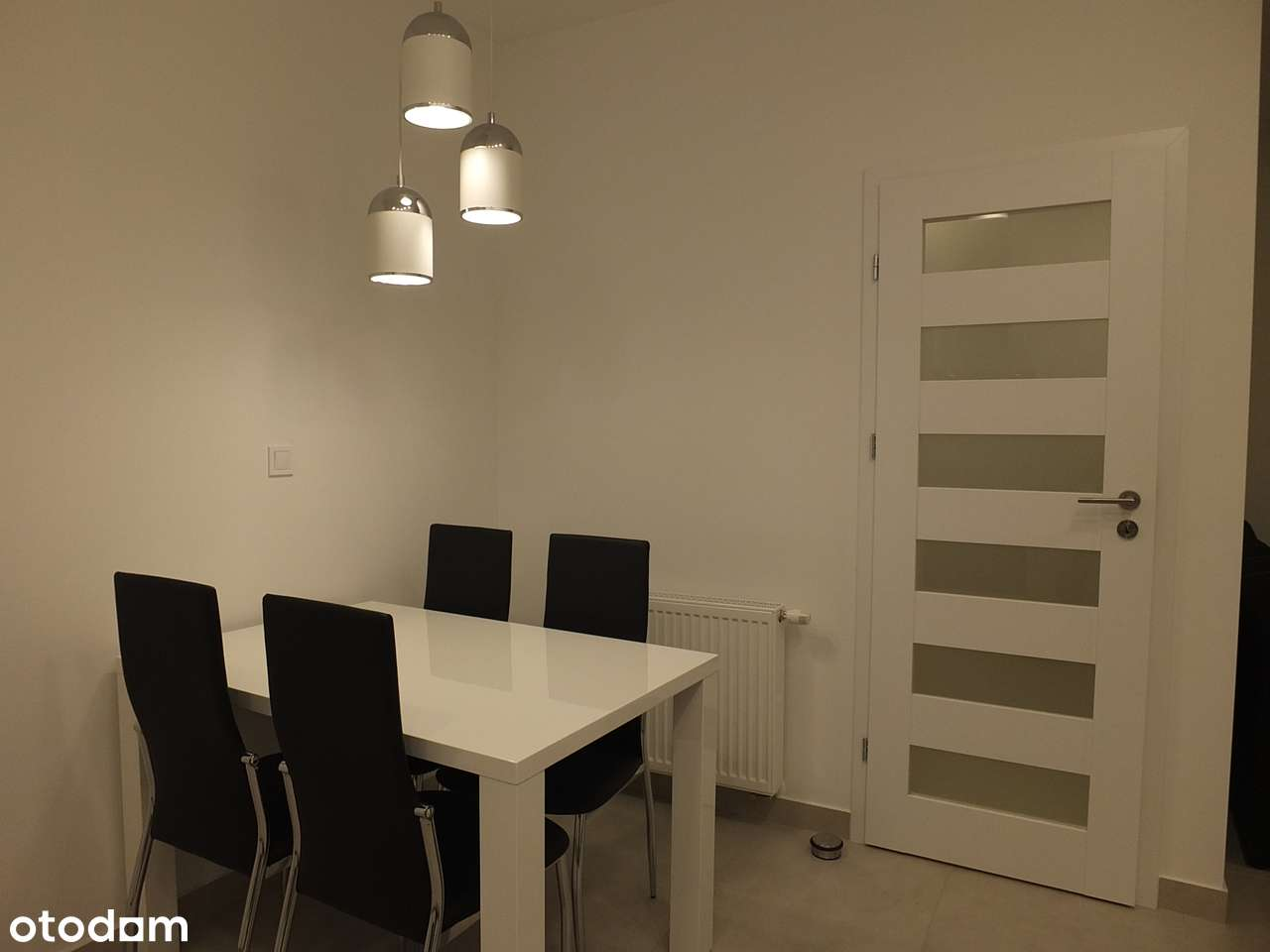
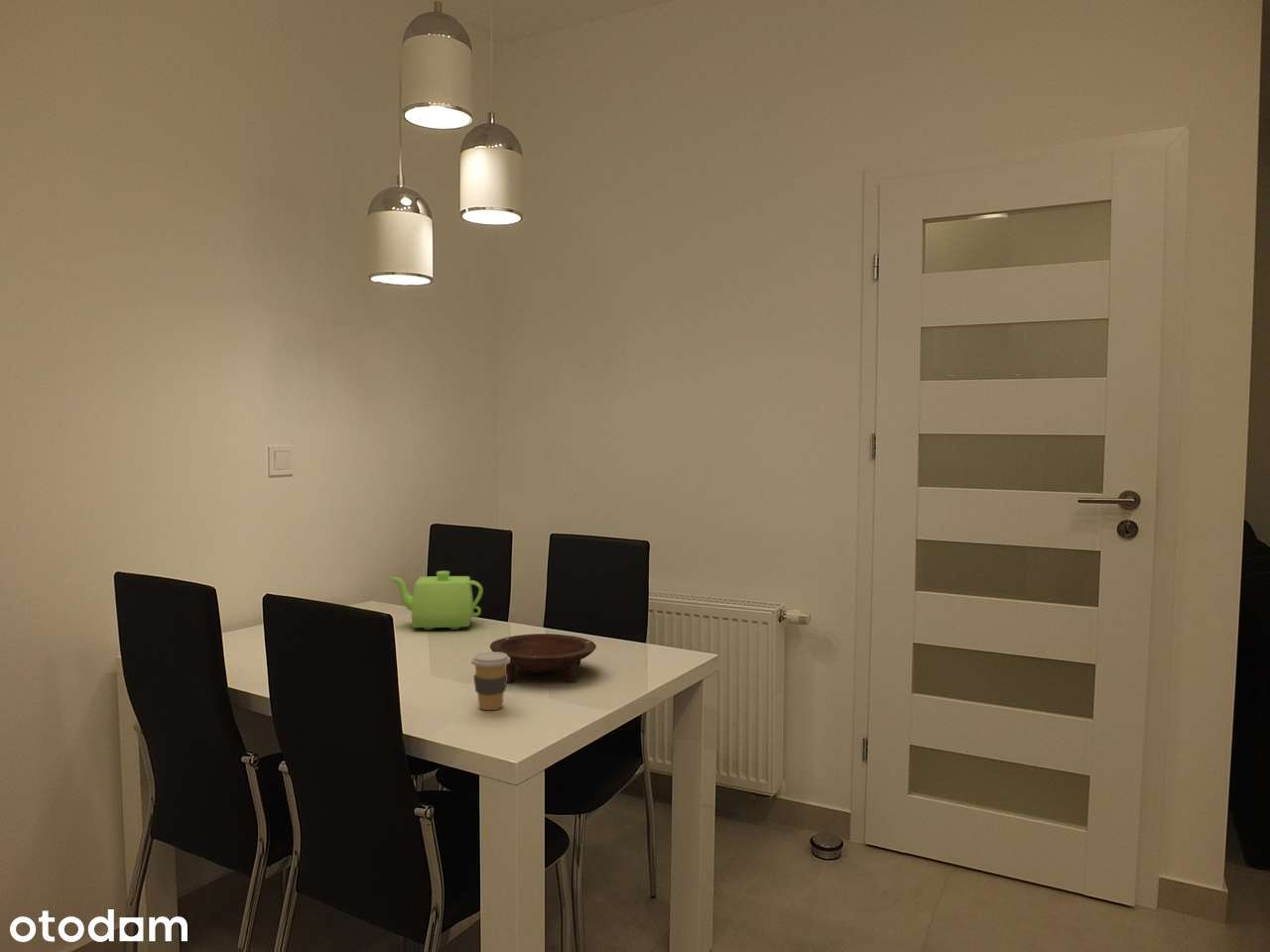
+ bowl [489,633,597,683]
+ teapot [388,570,484,631]
+ coffee cup [470,652,510,711]
